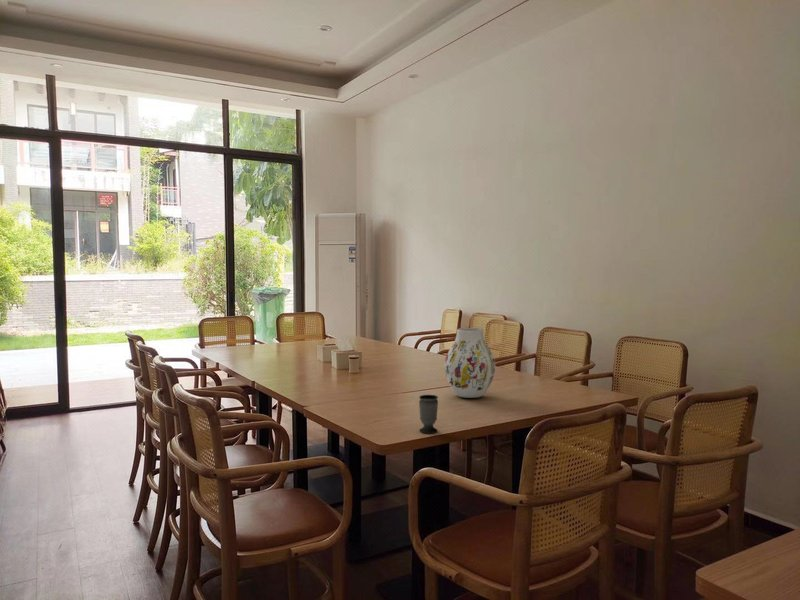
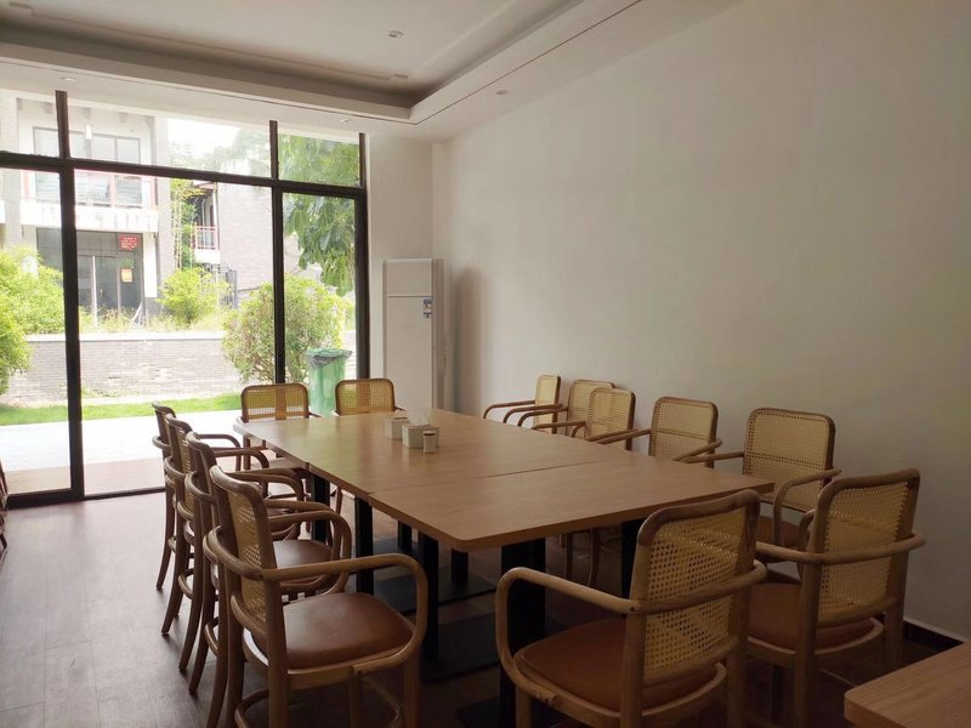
- vase [444,327,496,399]
- cup [418,394,439,434]
